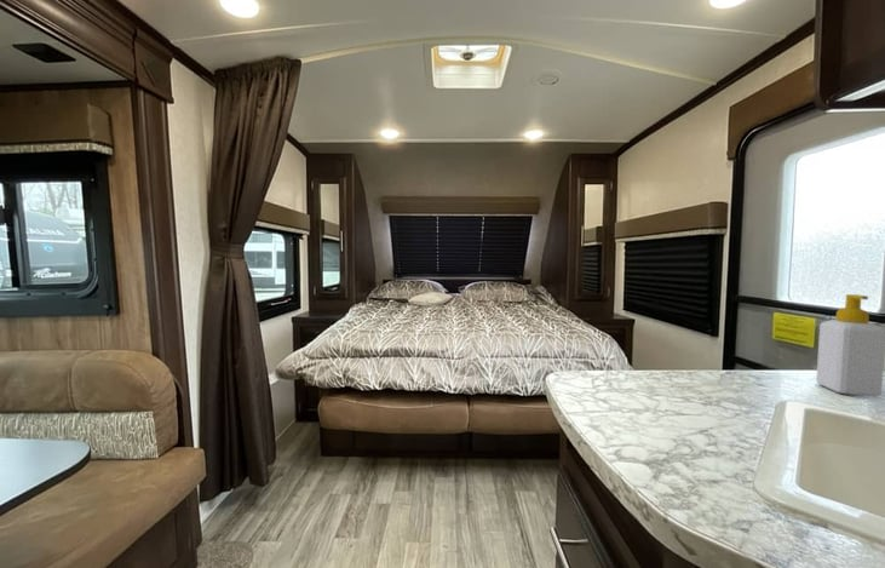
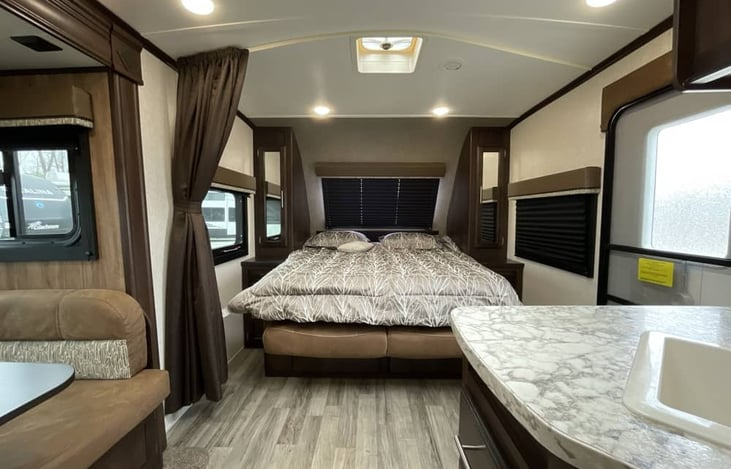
- soap bottle [815,293,885,397]
